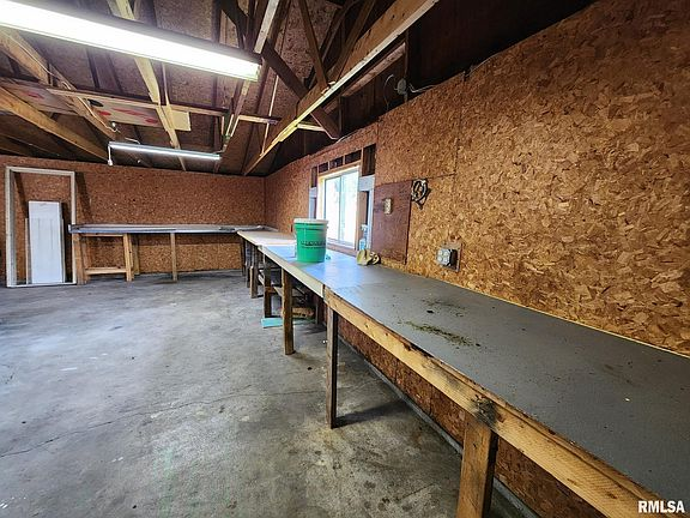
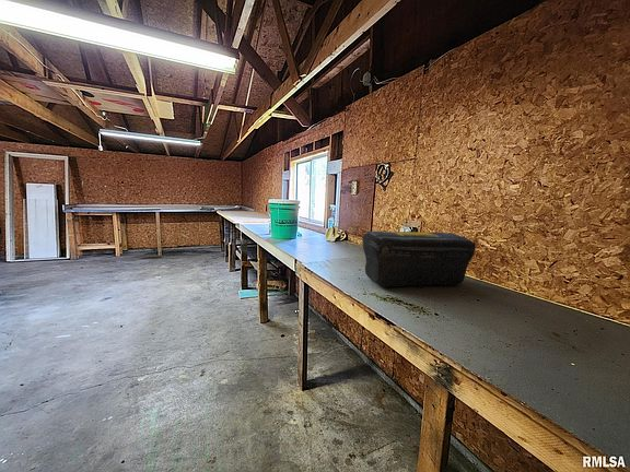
+ toolbox [361,231,477,287]
